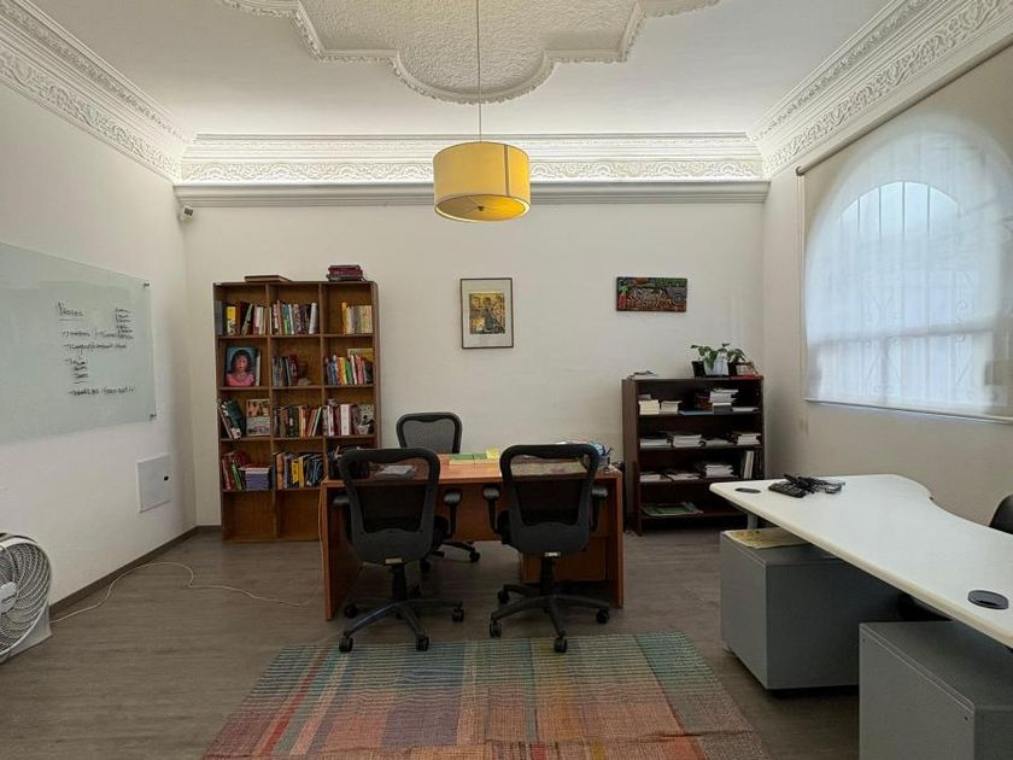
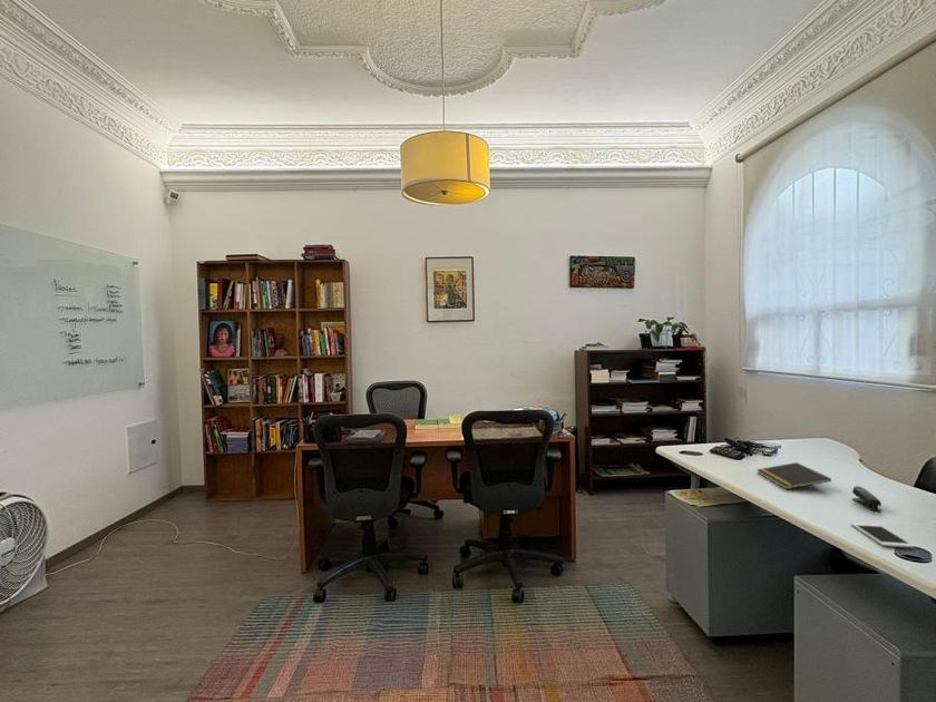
+ notepad [755,461,832,490]
+ cell phone [850,521,916,549]
+ stapler [851,485,883,511]
